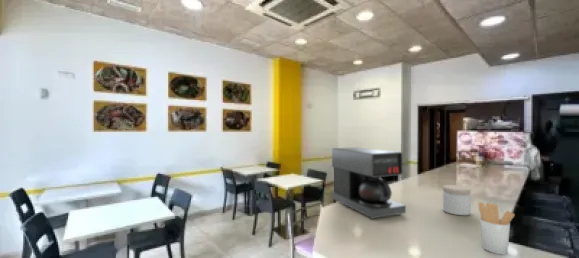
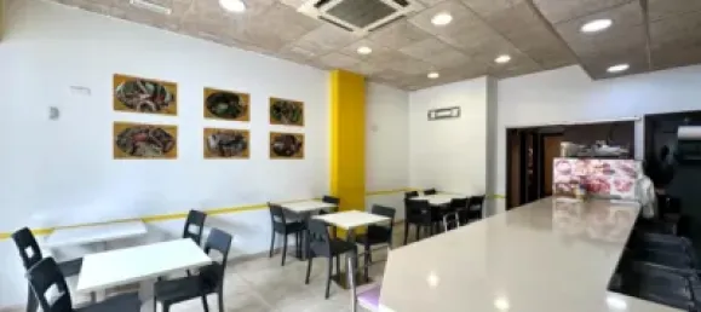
- utensil holder [477,201,515,255]
- jar [442,184,472,216]
- coffee maker [330,146,407,220]
